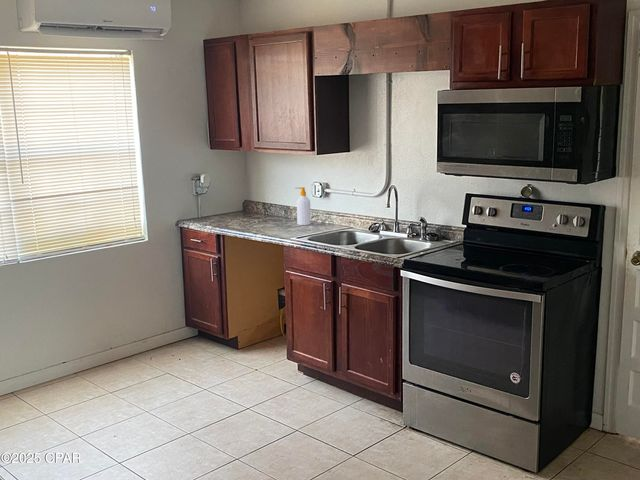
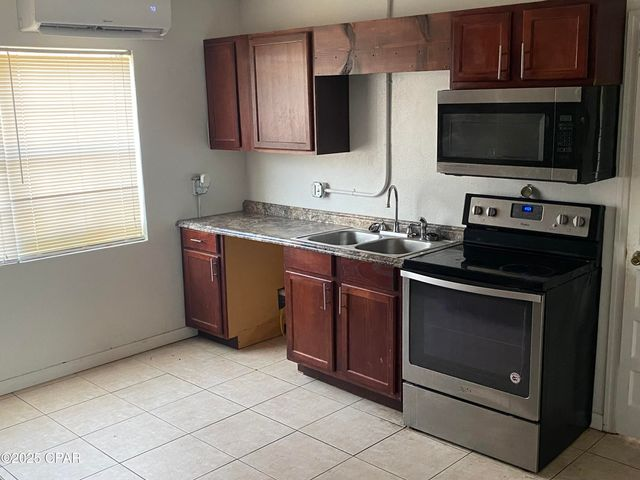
- soap bottle [294,186,312,226]
